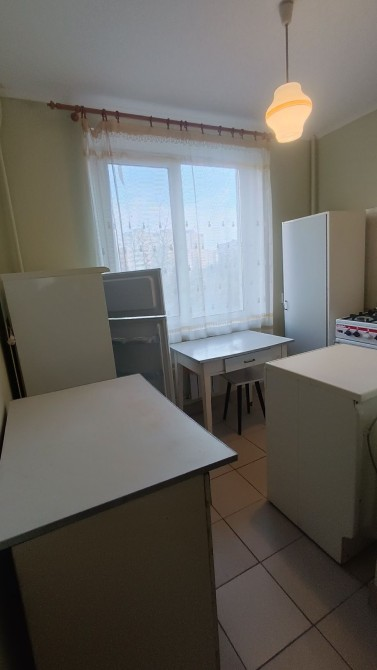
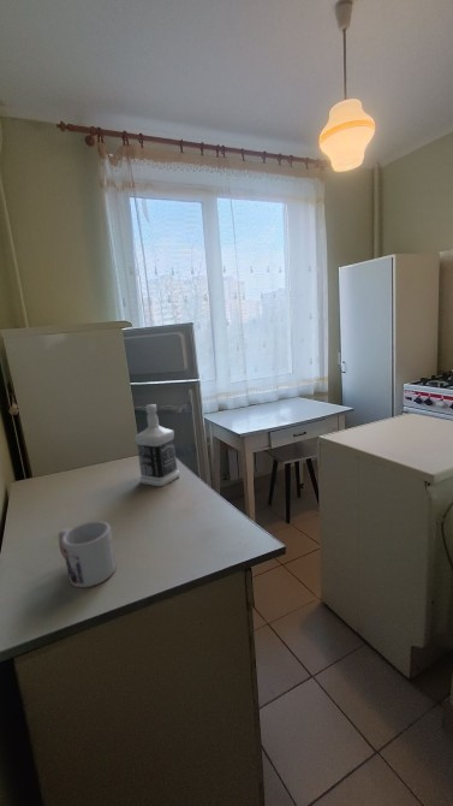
+ bottle [133,403,180,487]
+ mug [58,520,117,588]
